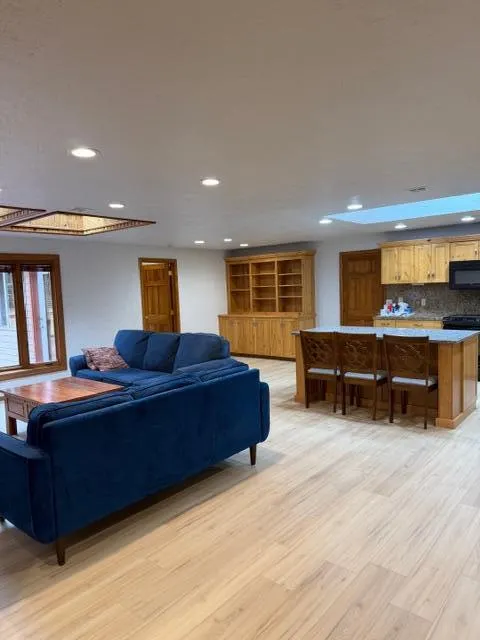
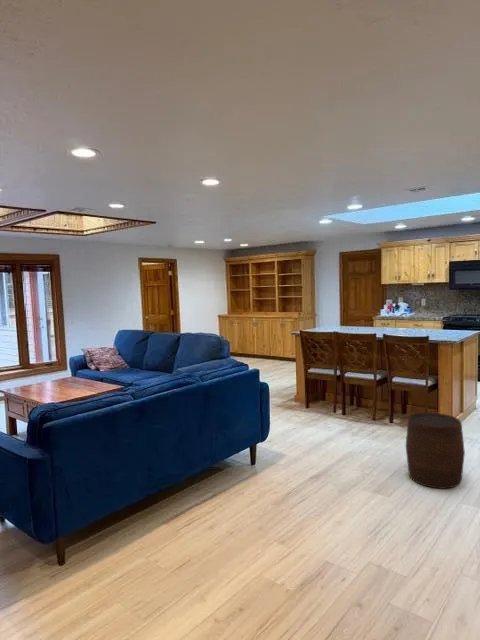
+ stool [405,412,466,490]
